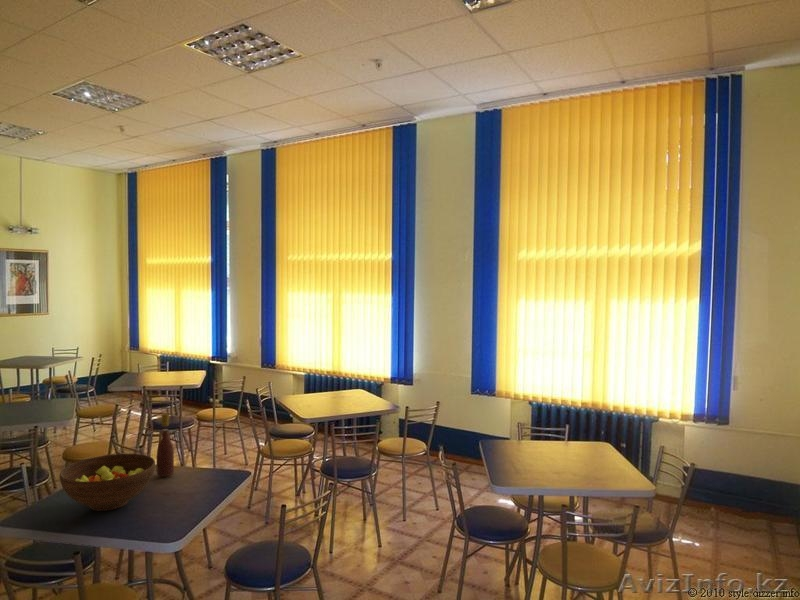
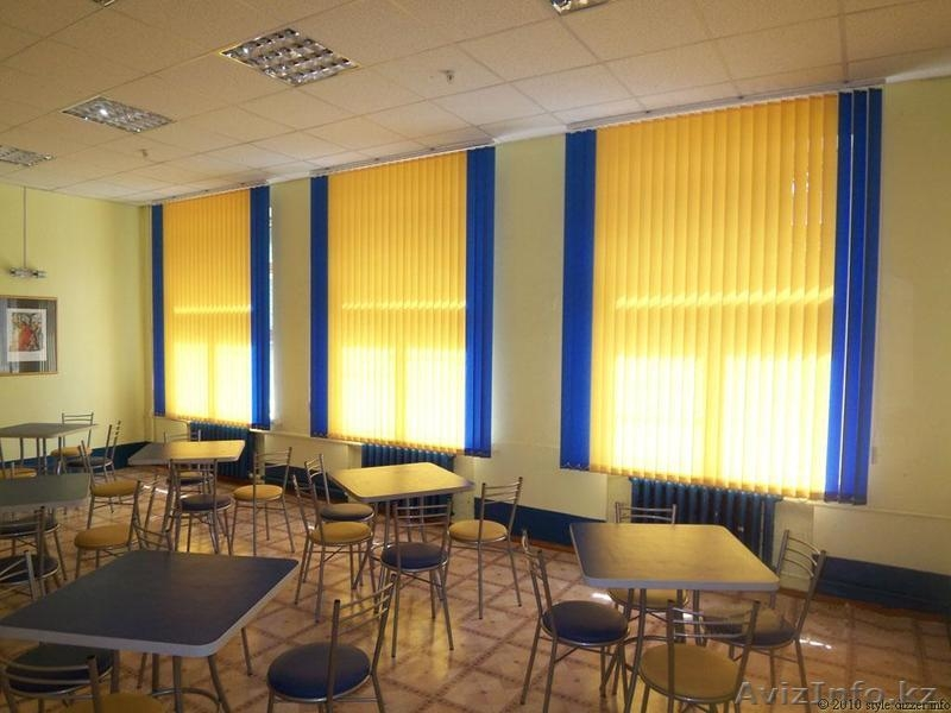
- wine bottle [155,412,175,477]
- fruit bowl [59,453,156,512]
